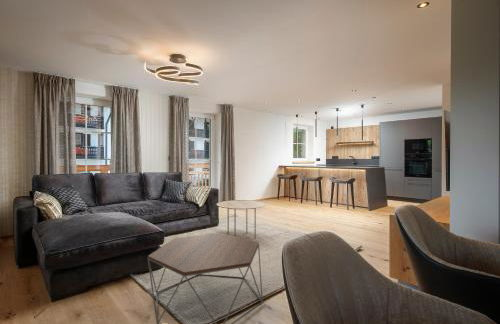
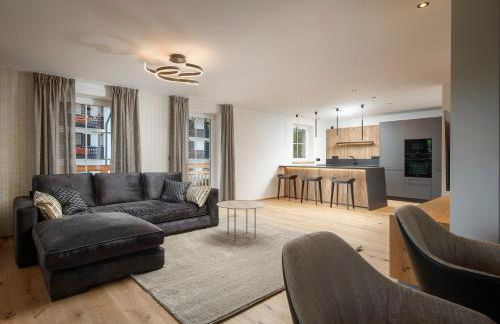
- coffee table [147,232,264,324]
